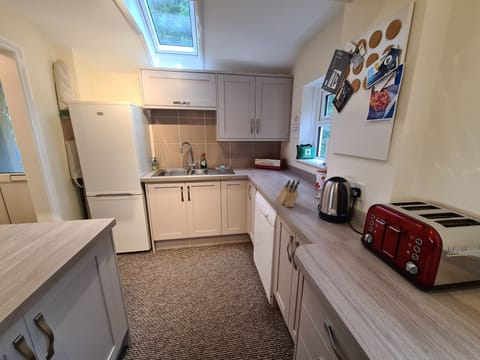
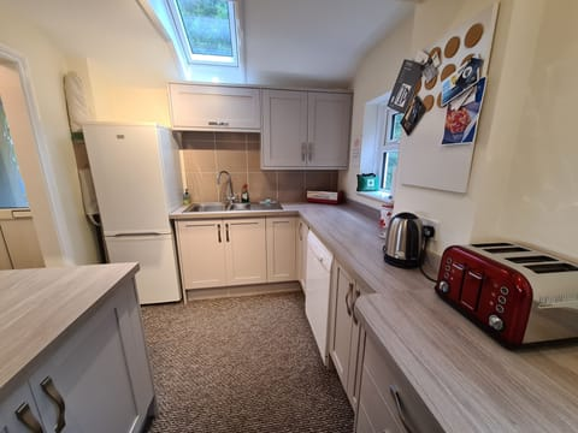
- knife block [276,179,301,208]
